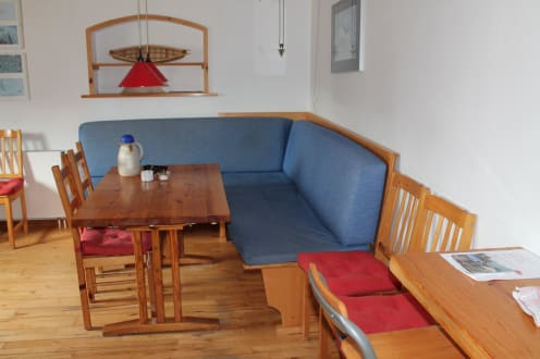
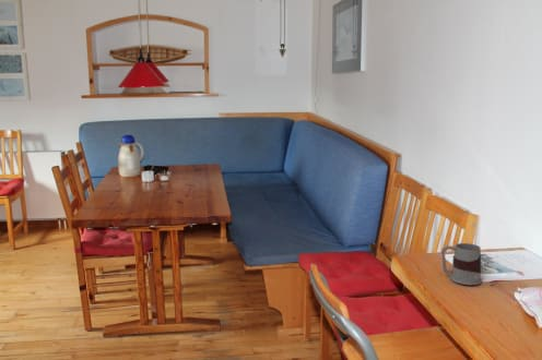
+ mug [440,242,483,286]
